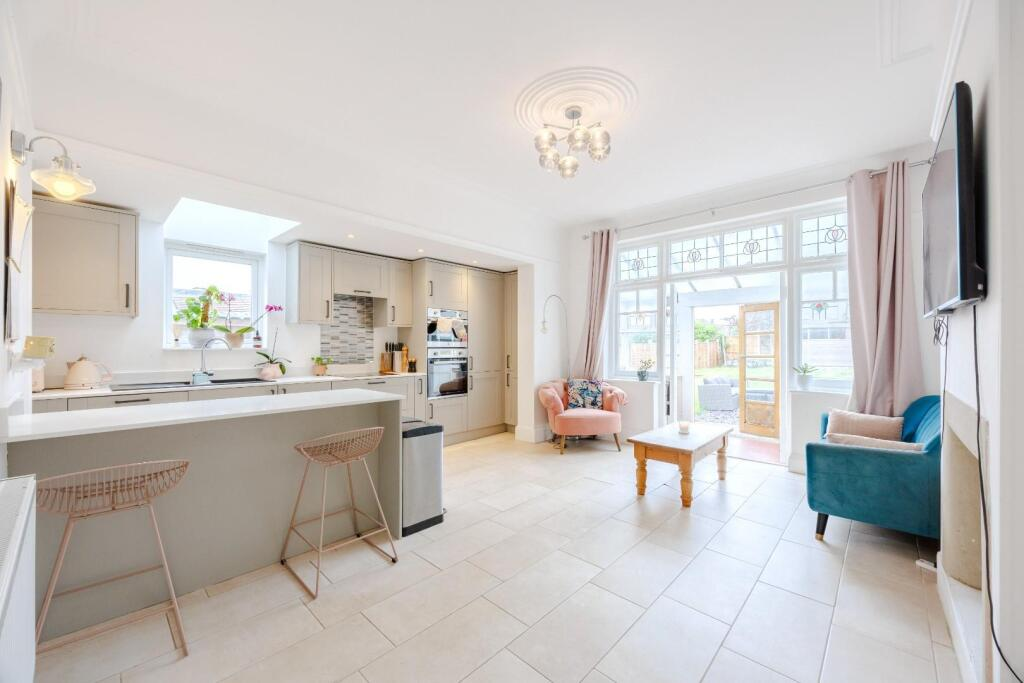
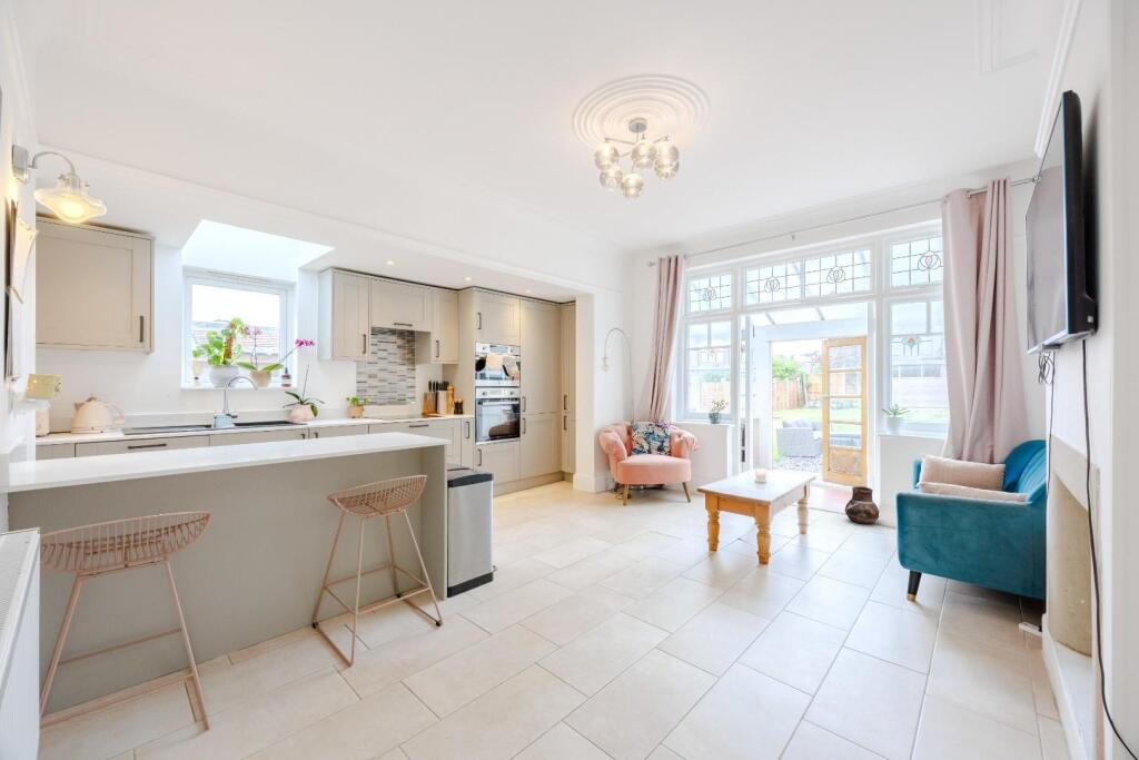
+ ceramic pot [844,485,880,525]
